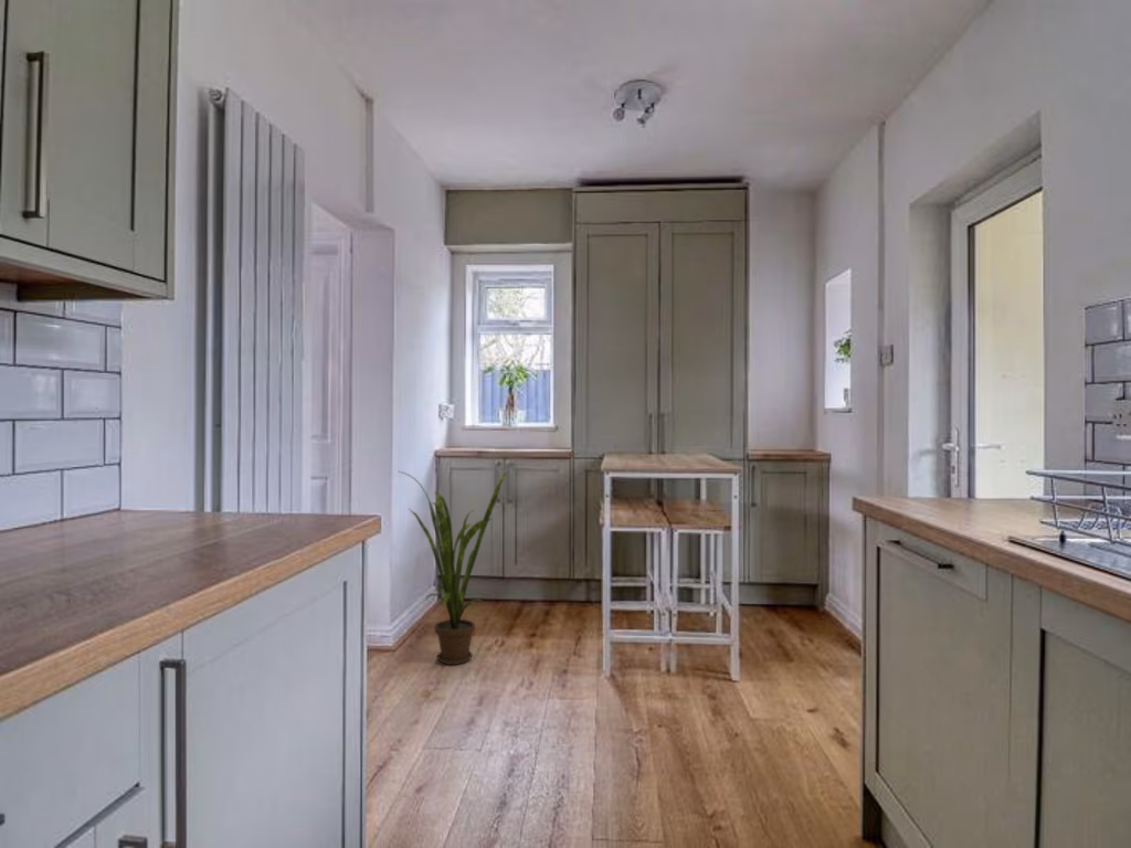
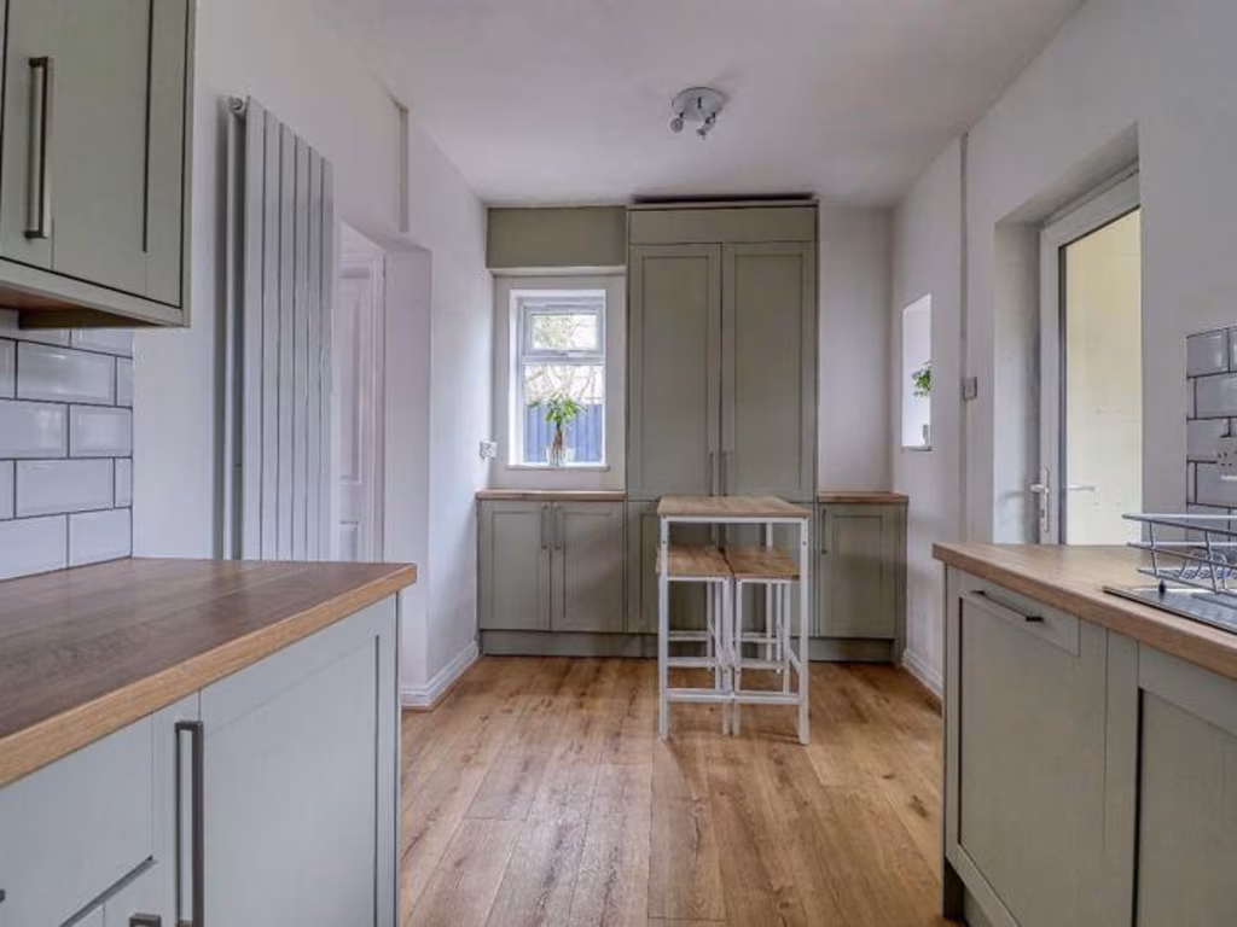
- house plant [399,470,508,666]
